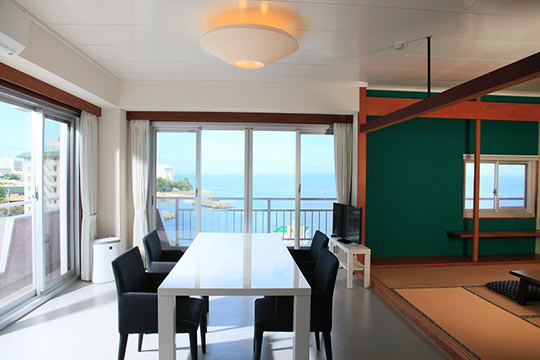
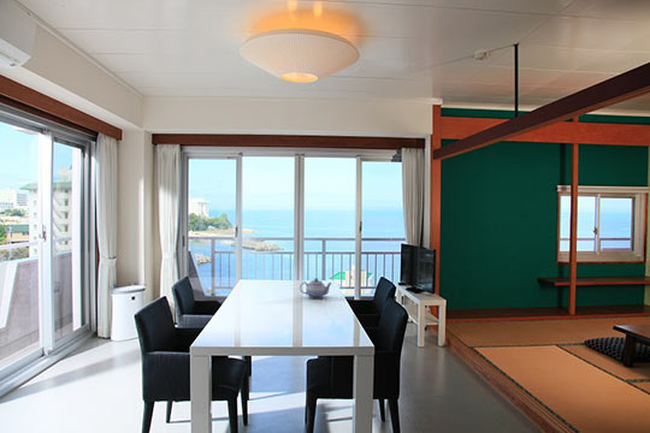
+ teapot [299,277,333,299]
